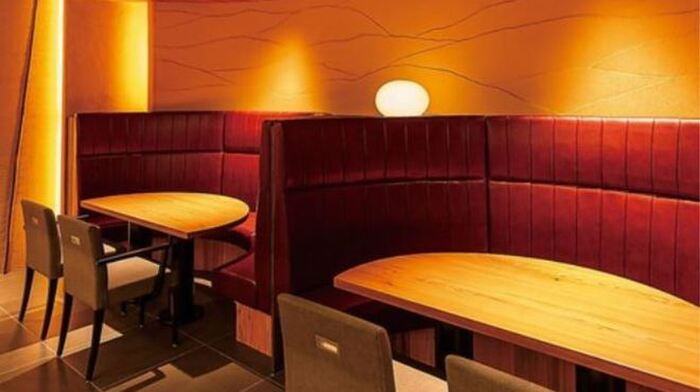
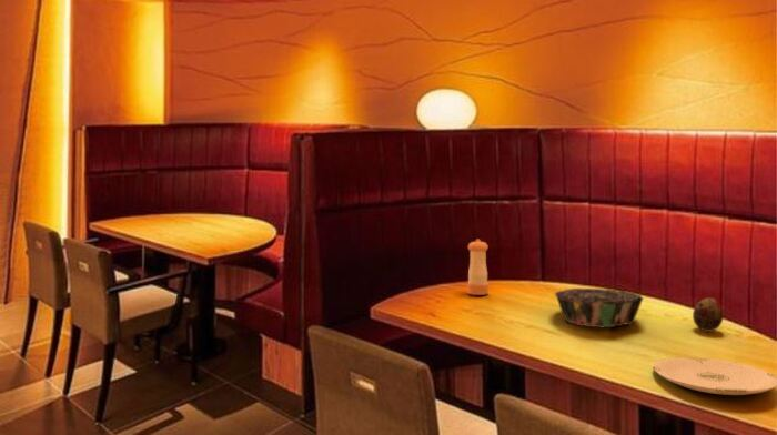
+ pepper shaker [466,239,490,296]
+ decorative egg [692,296,725,333]
+ plate [652,356,777,396]
+ decorative bowl [554,287,645,330]
